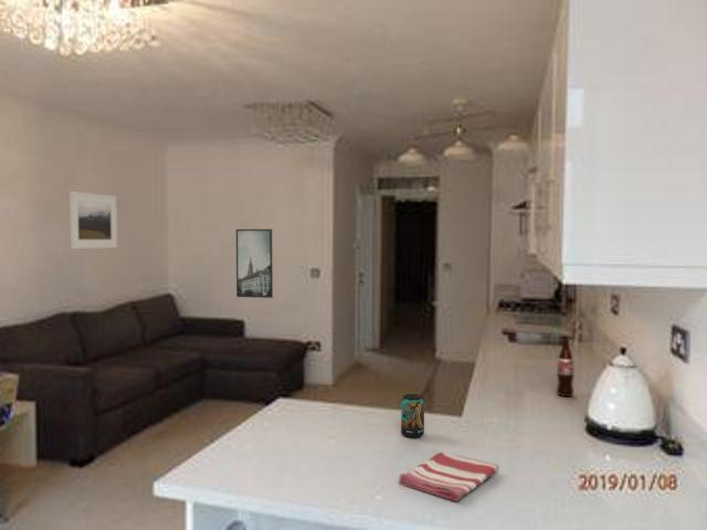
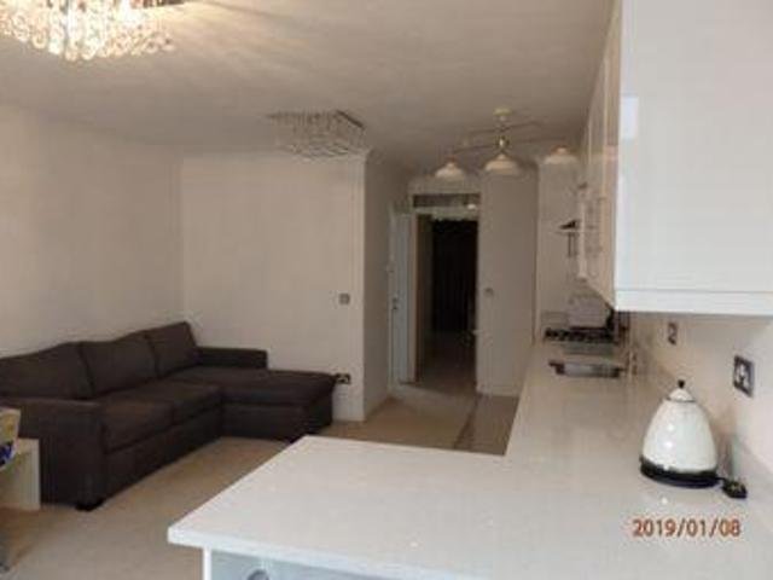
- beverage can [400,393,425,439]
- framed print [68,190,118,250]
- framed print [235,229,274,299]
- bottle [556,338,576,398]
- dish towel [398,451,500,502]
